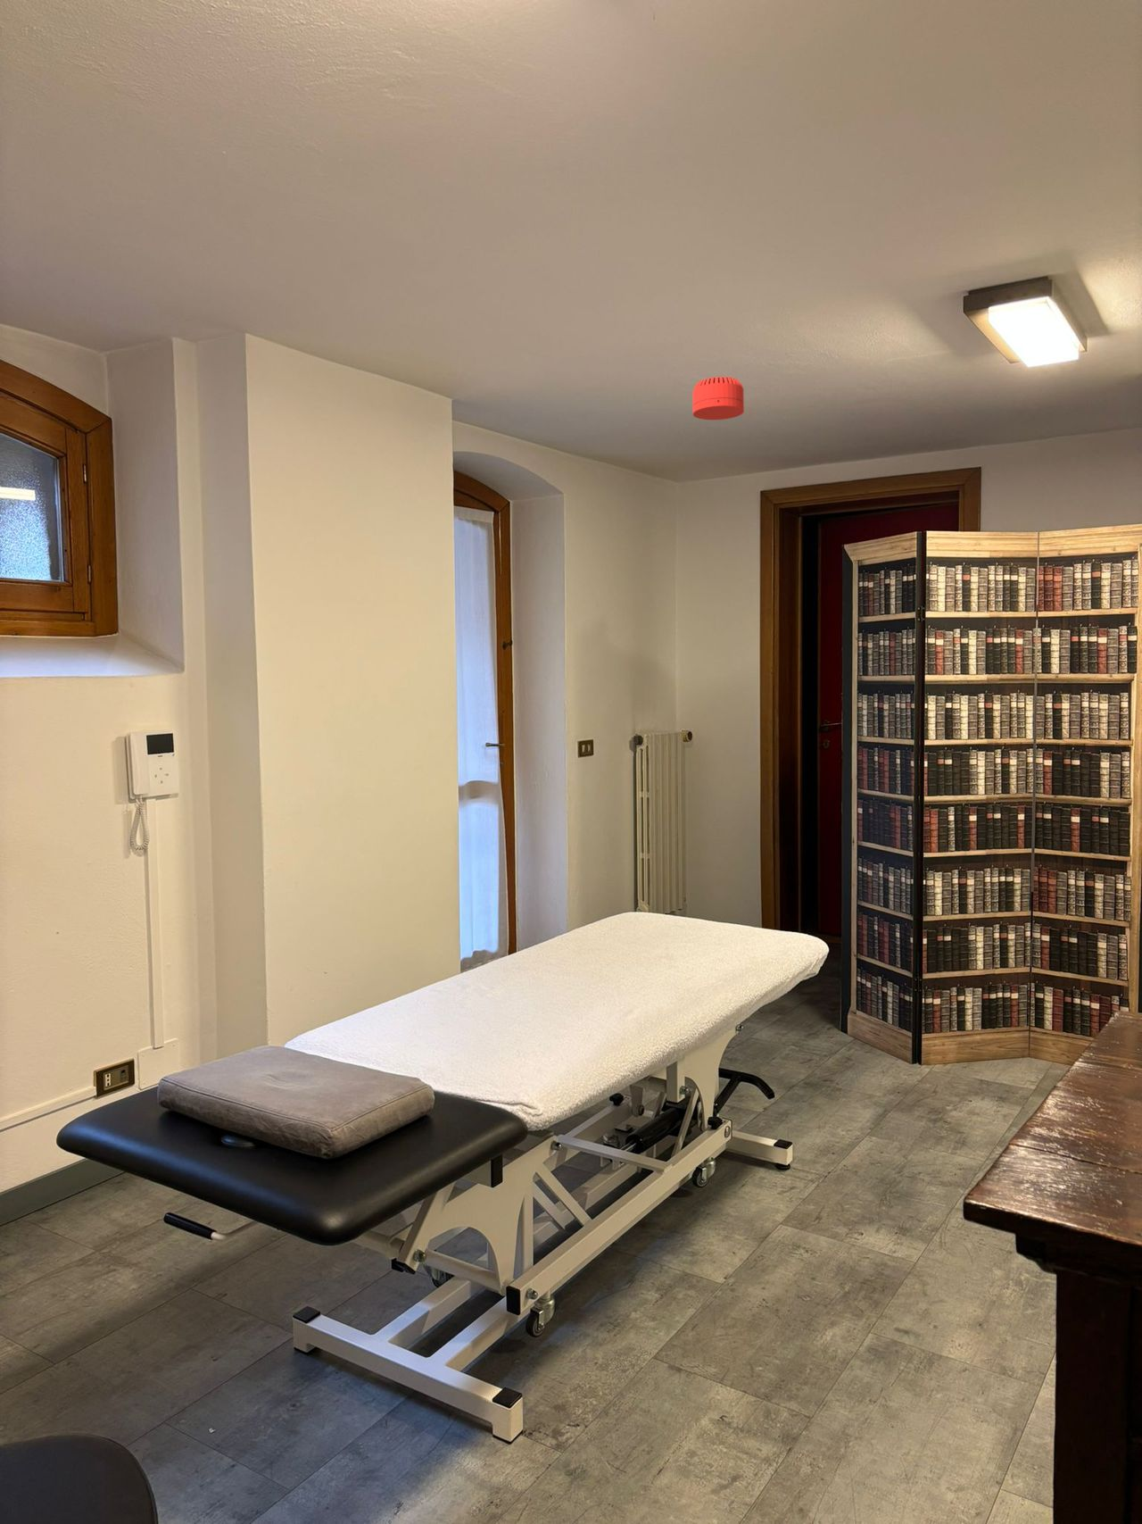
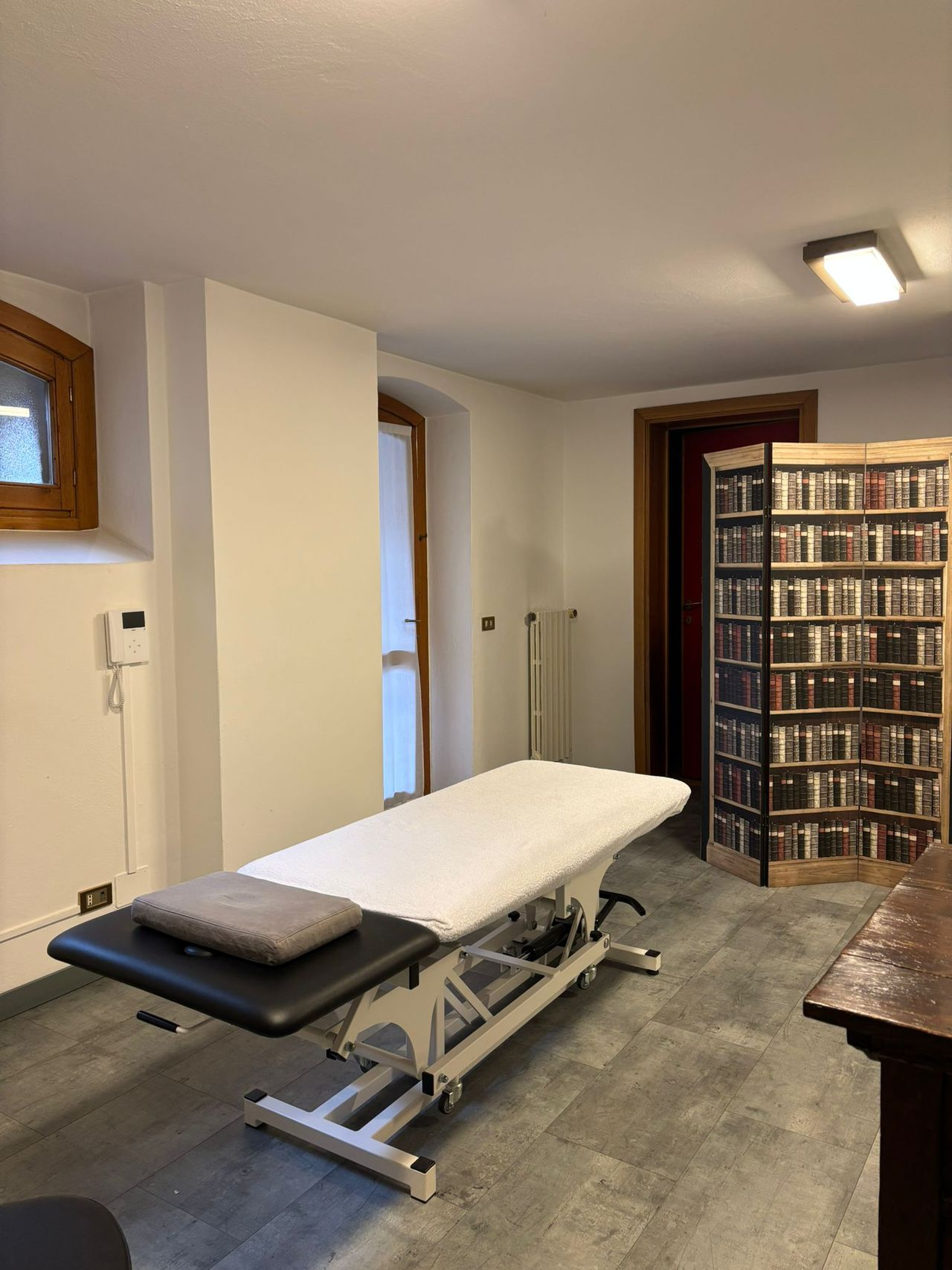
- smoke detector [691,376,745,420]
